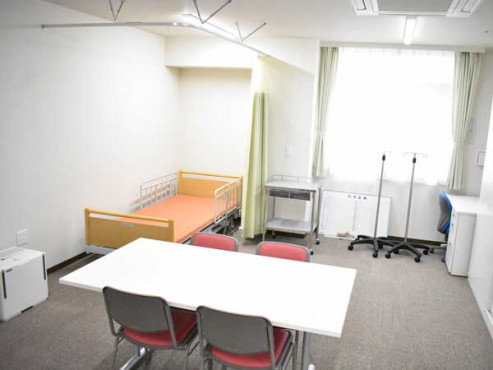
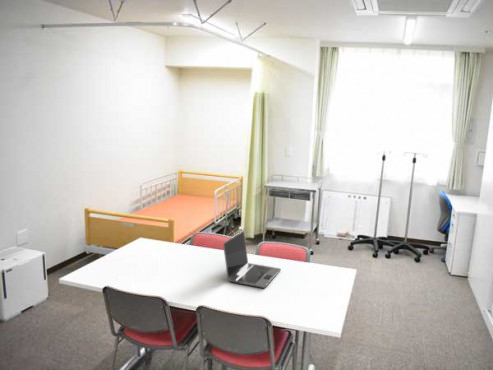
+ laptop [222,230,282,289]
